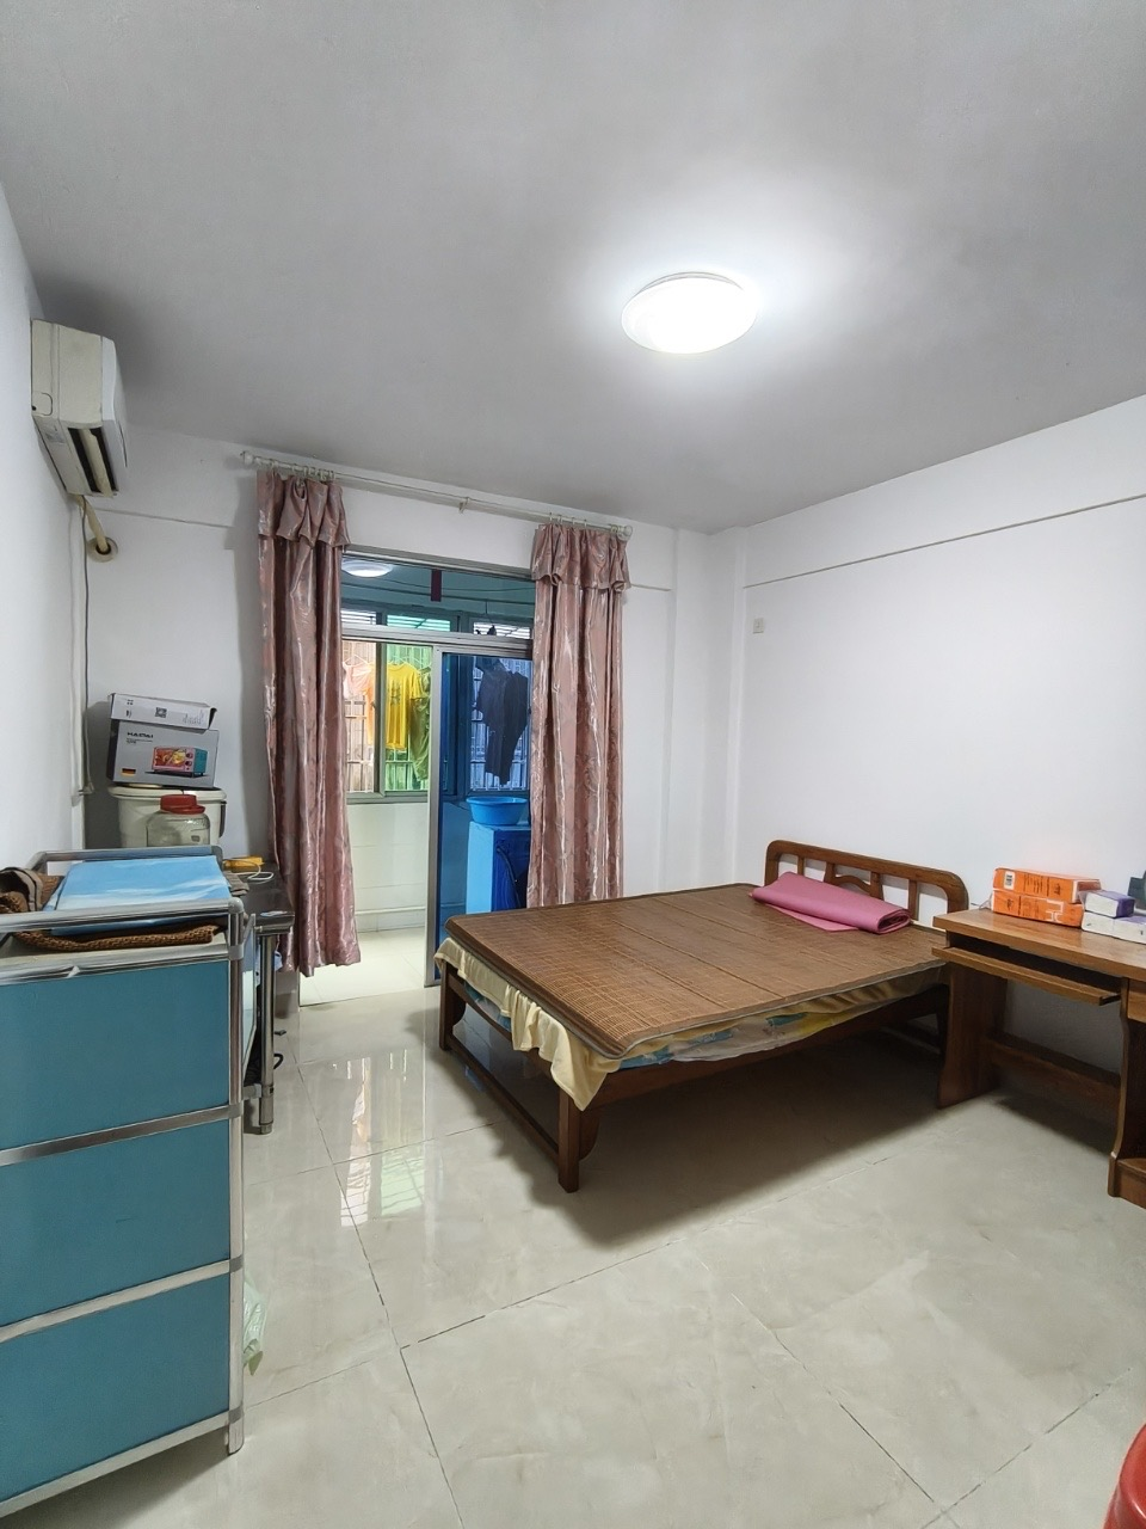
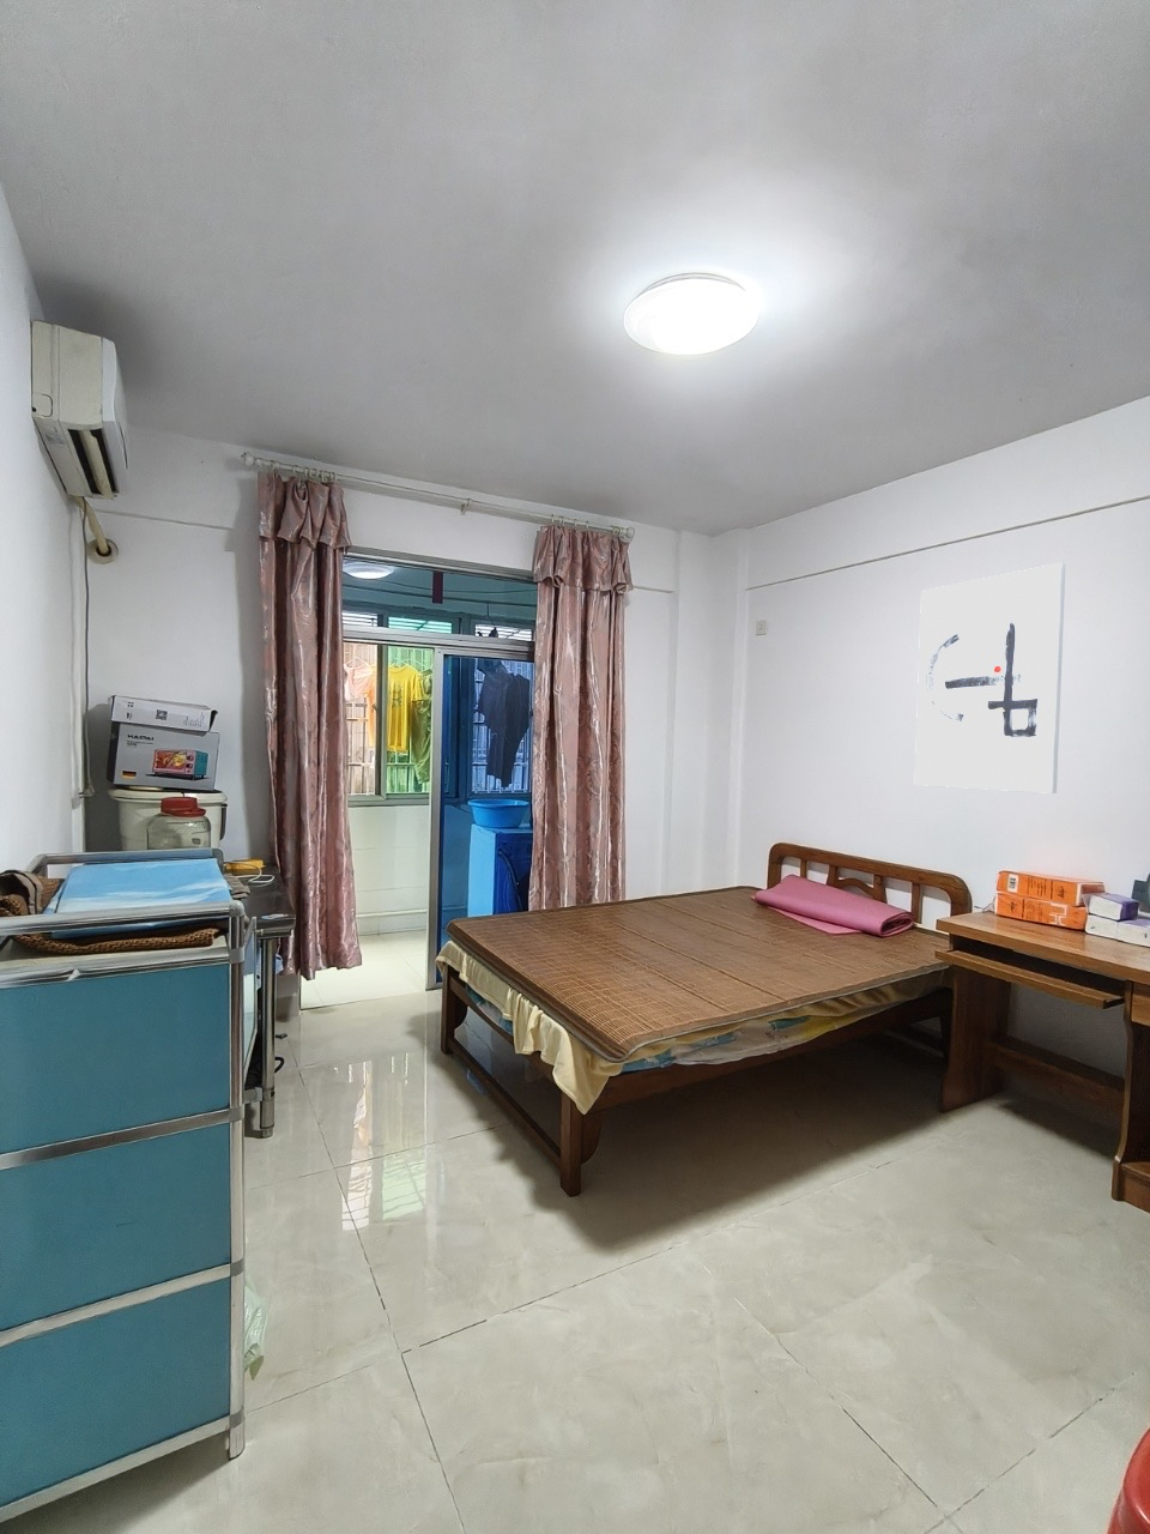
+ wall art [914,562,1068,795]
